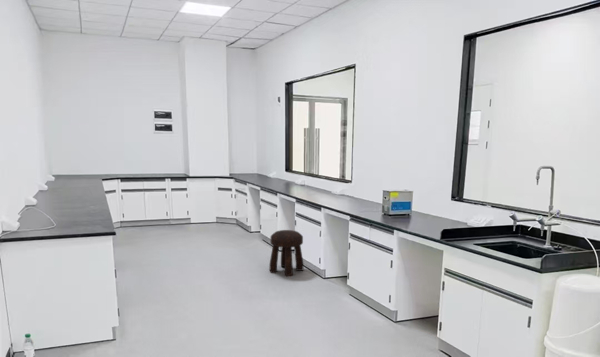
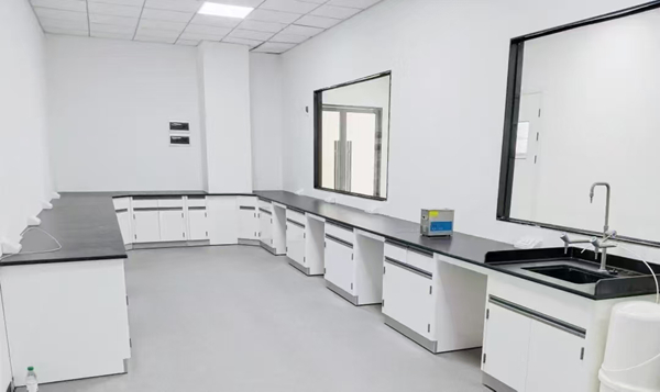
- stool [269,229,305,277]
